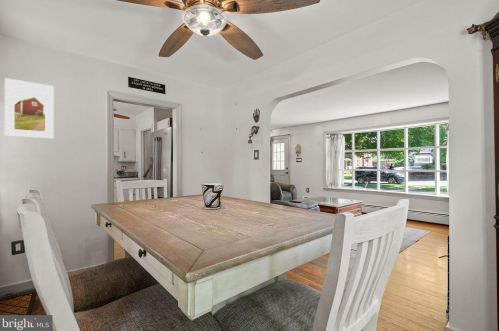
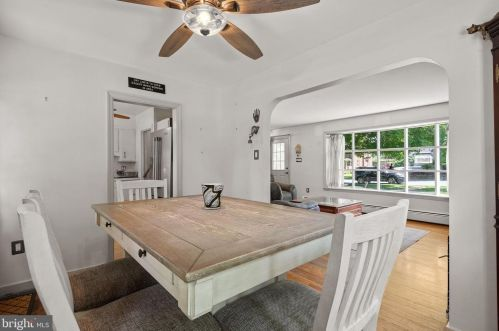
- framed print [4,77,54,139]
